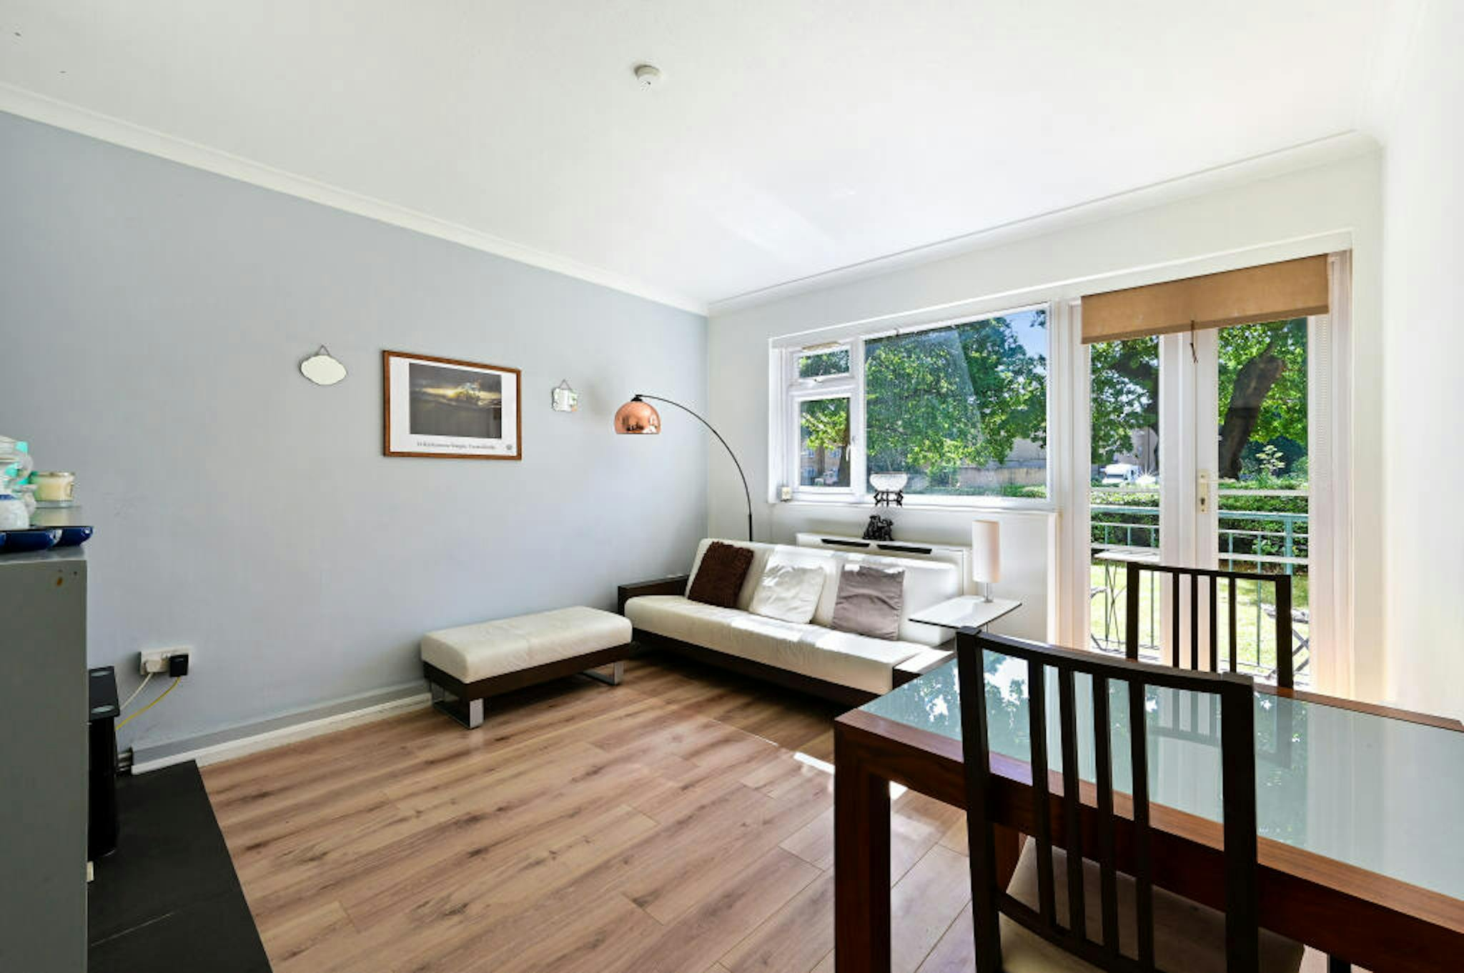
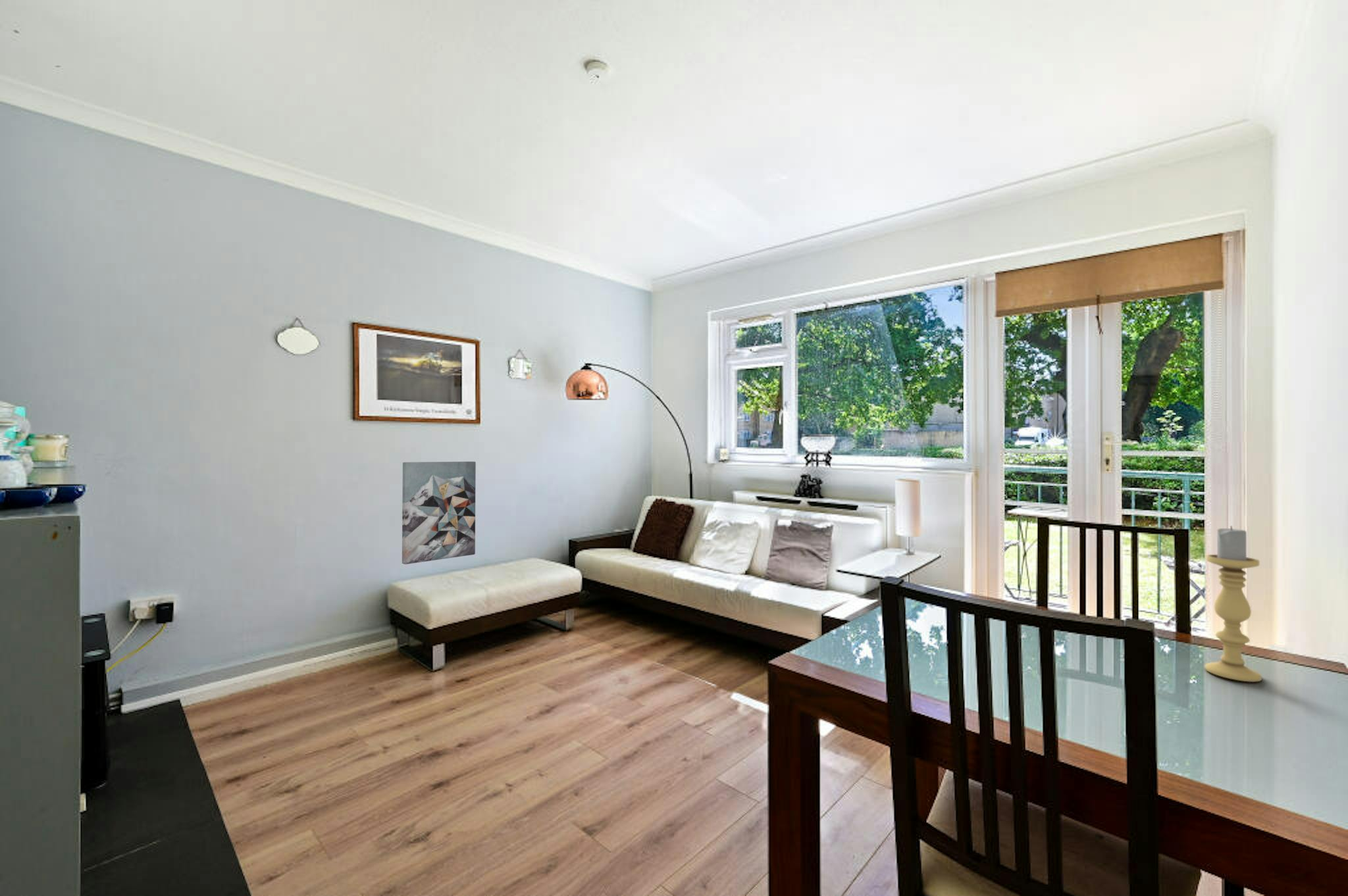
+ candle holder [1205,526,1262,683]
+ wall art [402,461,477,565]
